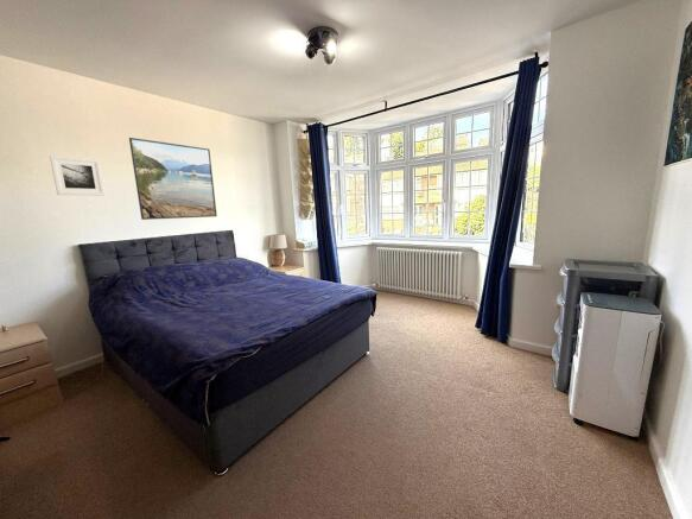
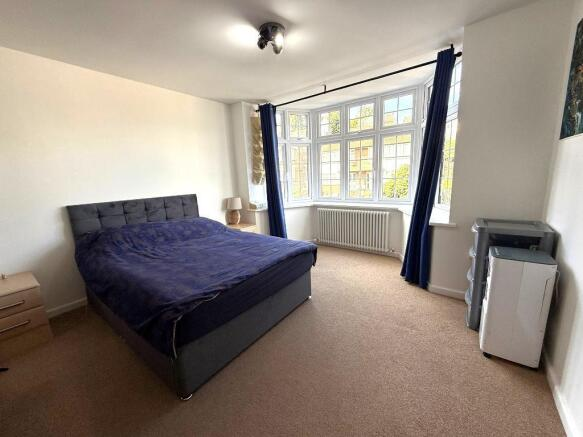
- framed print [49,154,106,197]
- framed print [128,137,218,221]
